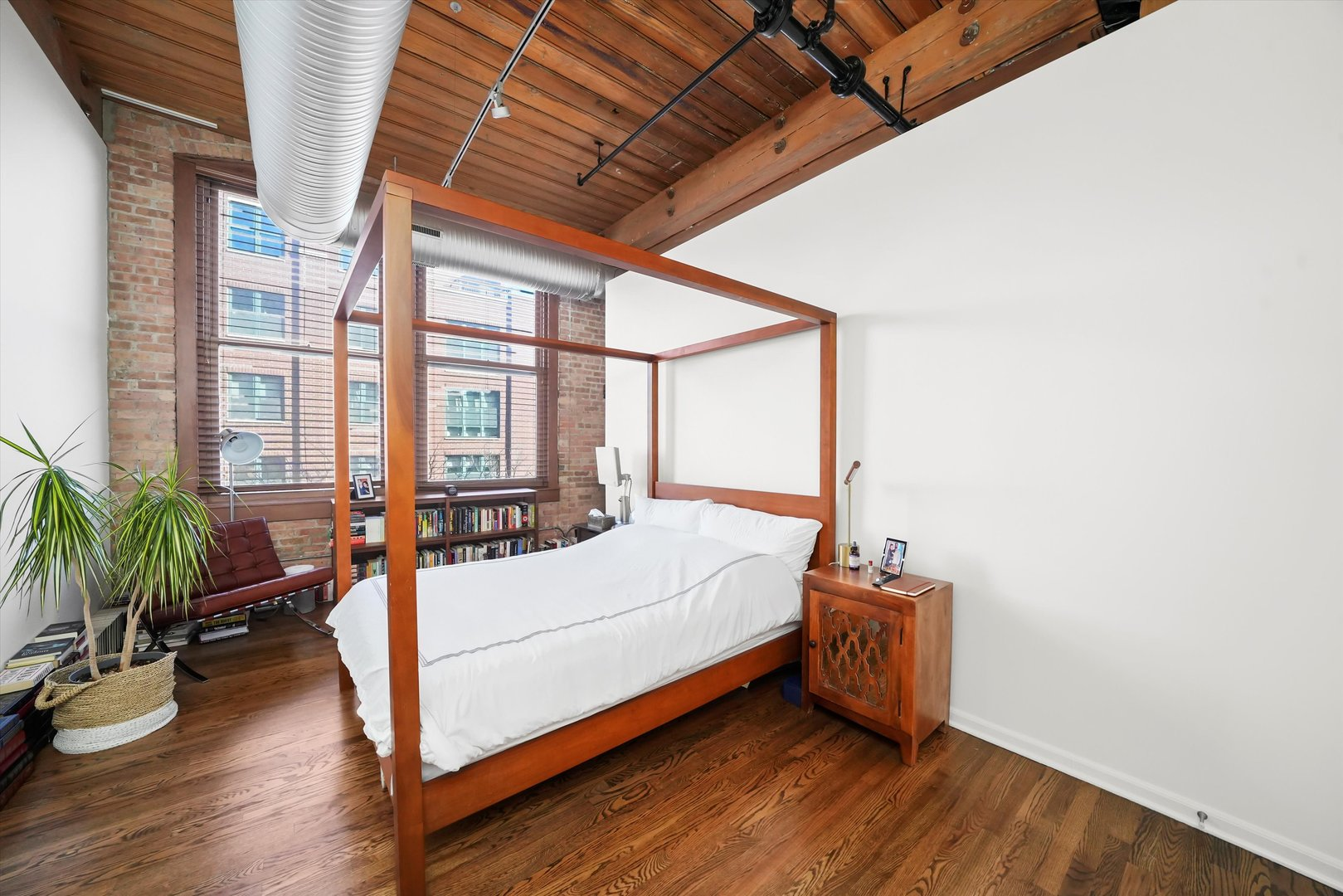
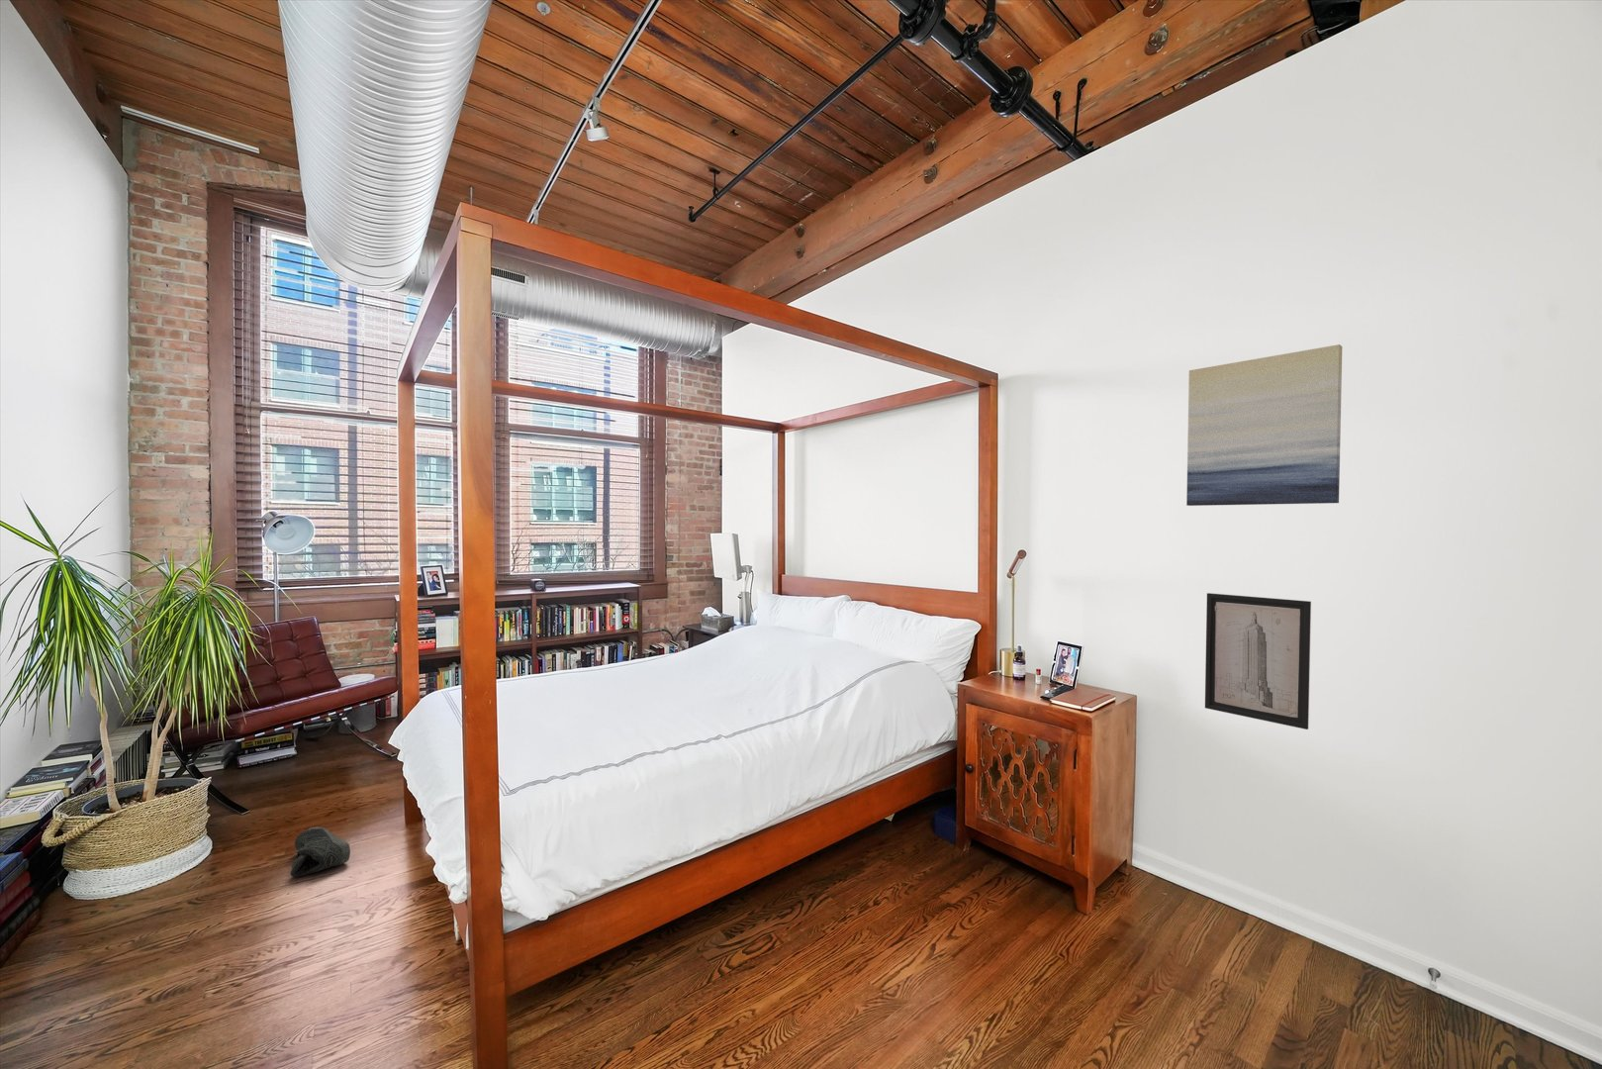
+ sneaker [289,827,351,878]
+ wall art [1205,592,1312,730]
+ wall art [1186,344,1343,507]
